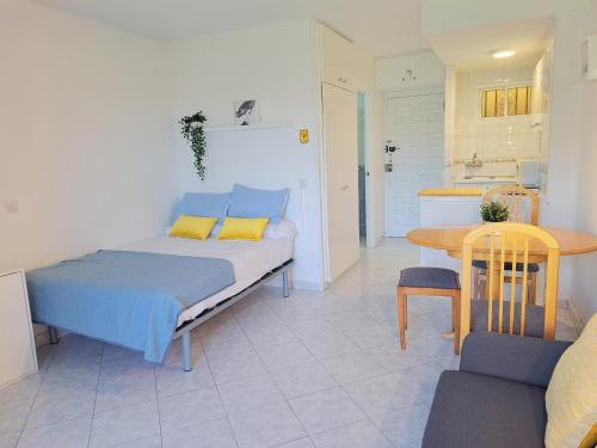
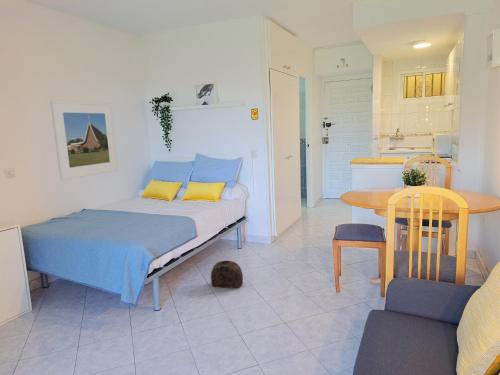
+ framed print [49,99,119,181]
+ bag [210,260,244,289]
